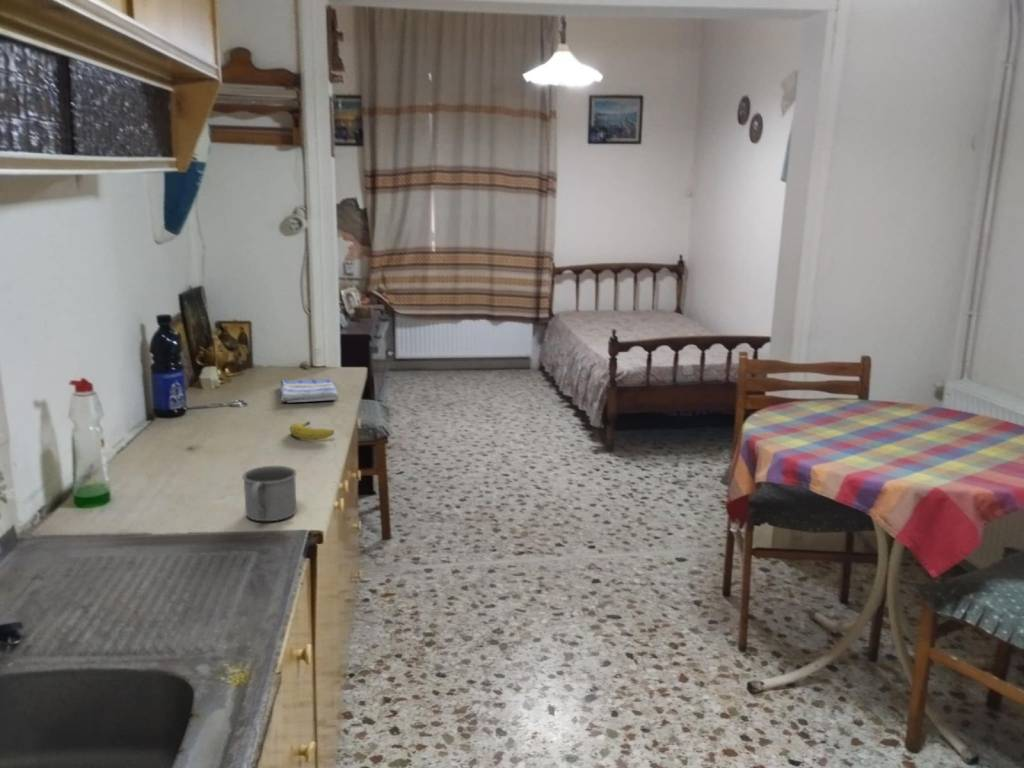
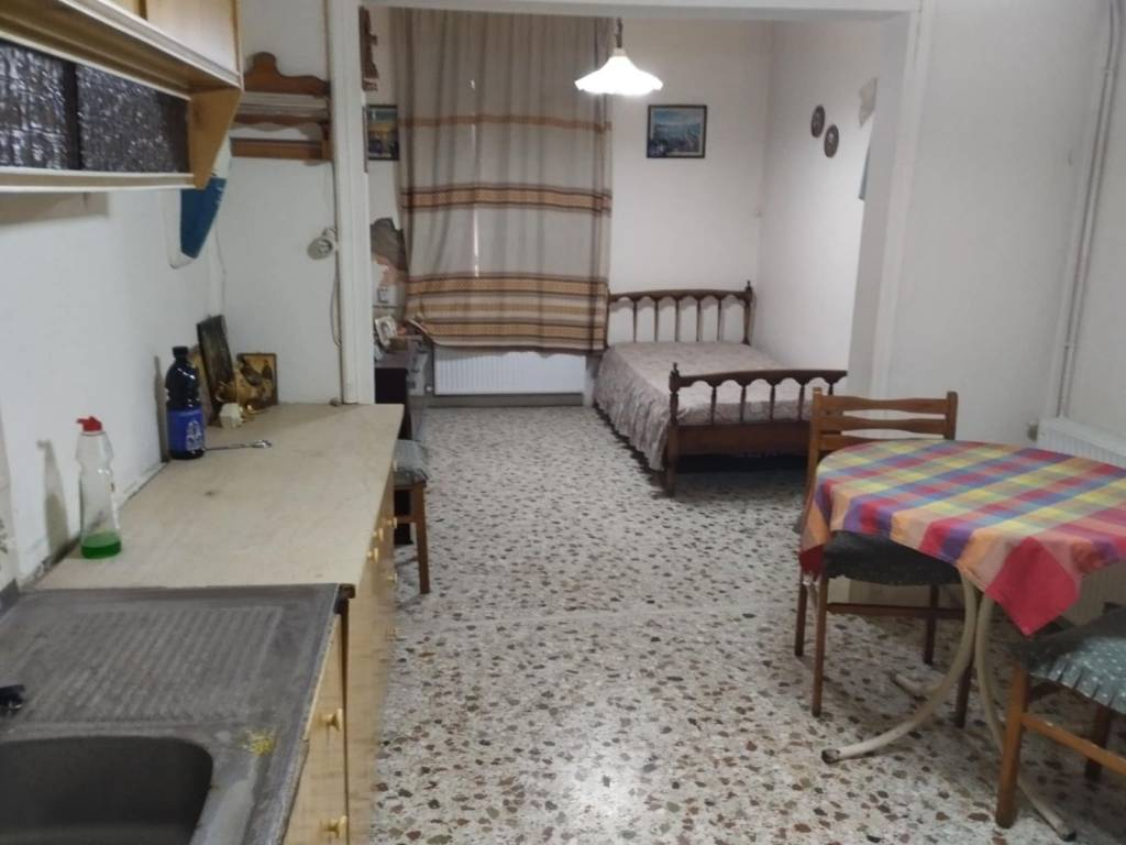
- mug [241,465,298,522]
- fruit [289,421,335,441]
- dish towel [279,378,339,404]
